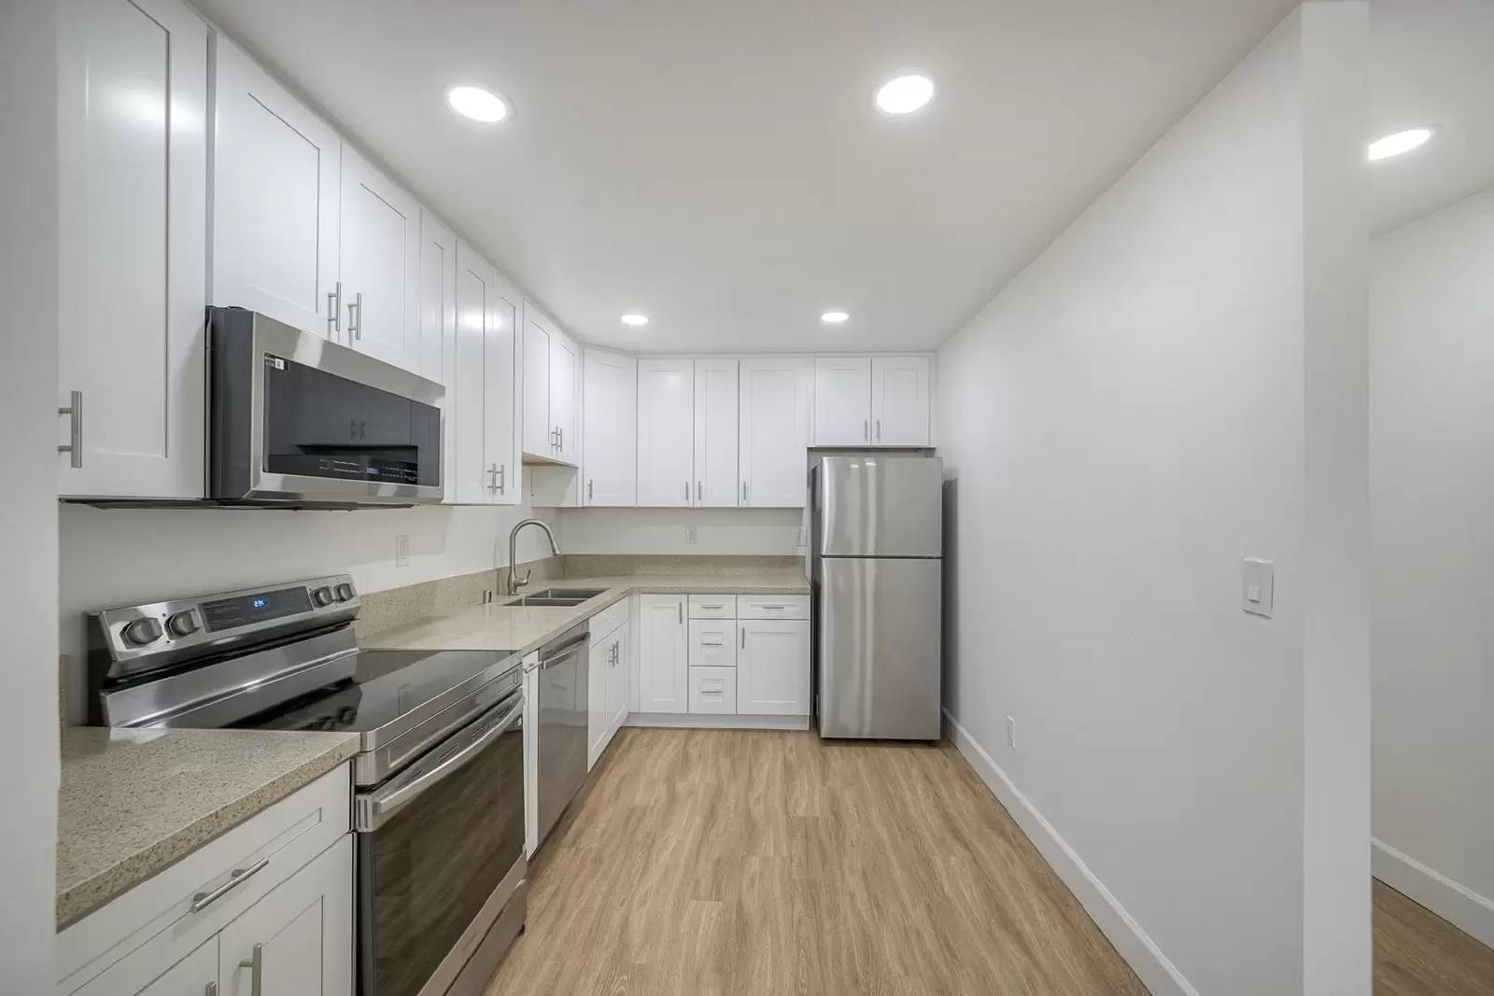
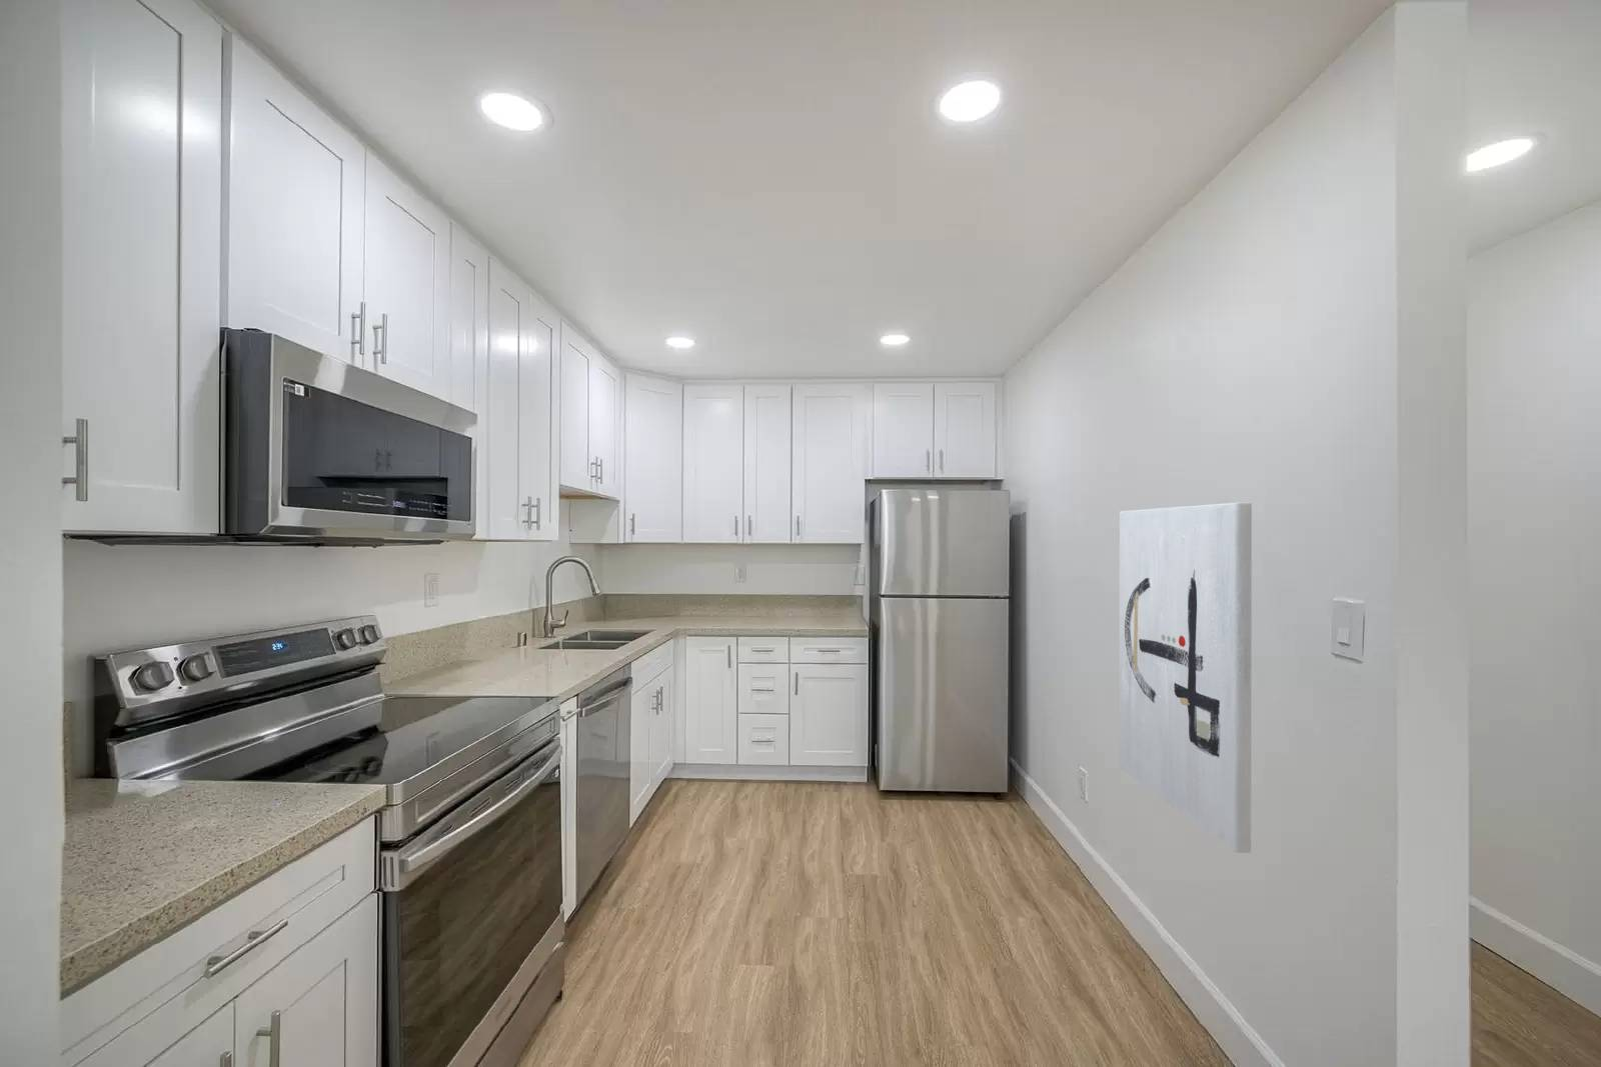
+ wall art [1117,501,1253,854]
